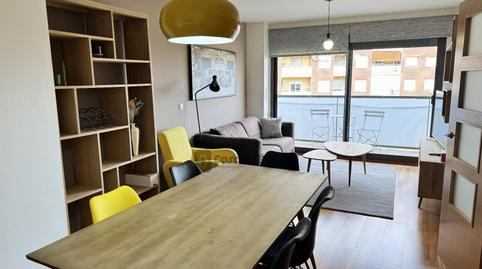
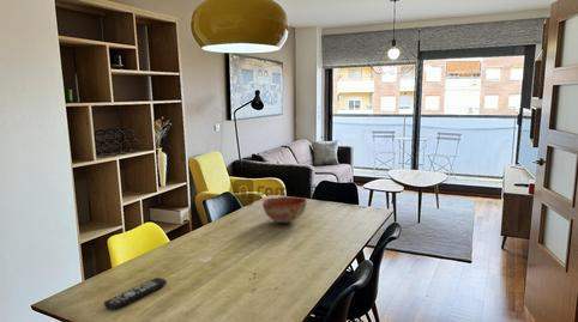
+ bowl [261,195,308,224]
+ remote control [103,277,168,311]
